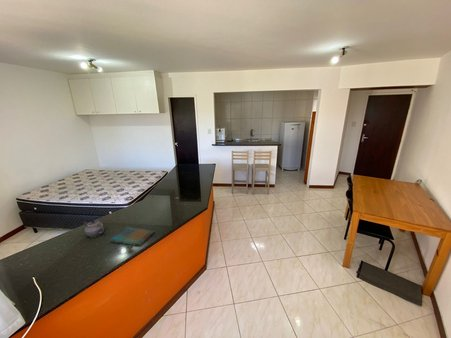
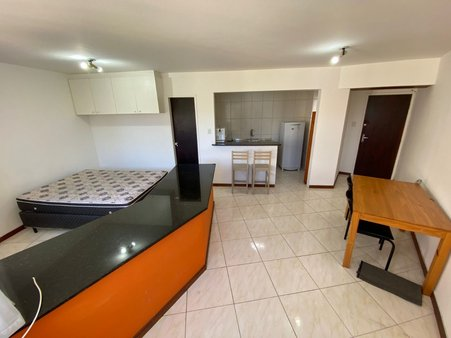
- teapot [83,219,105,238]
- dish towel [109,226,156,247]
